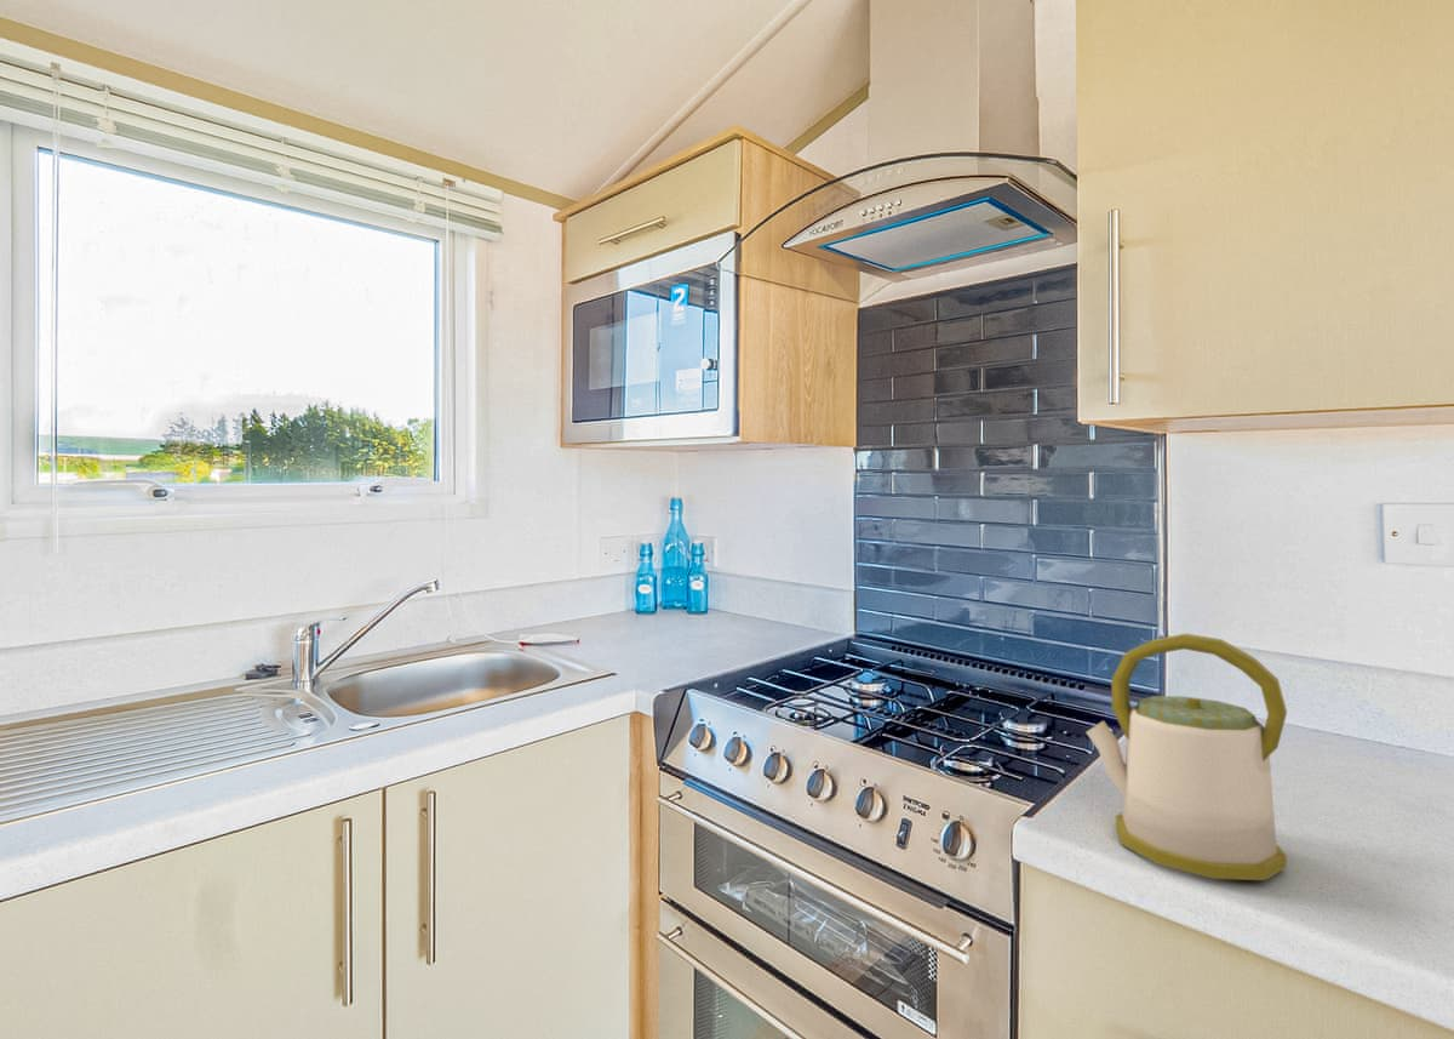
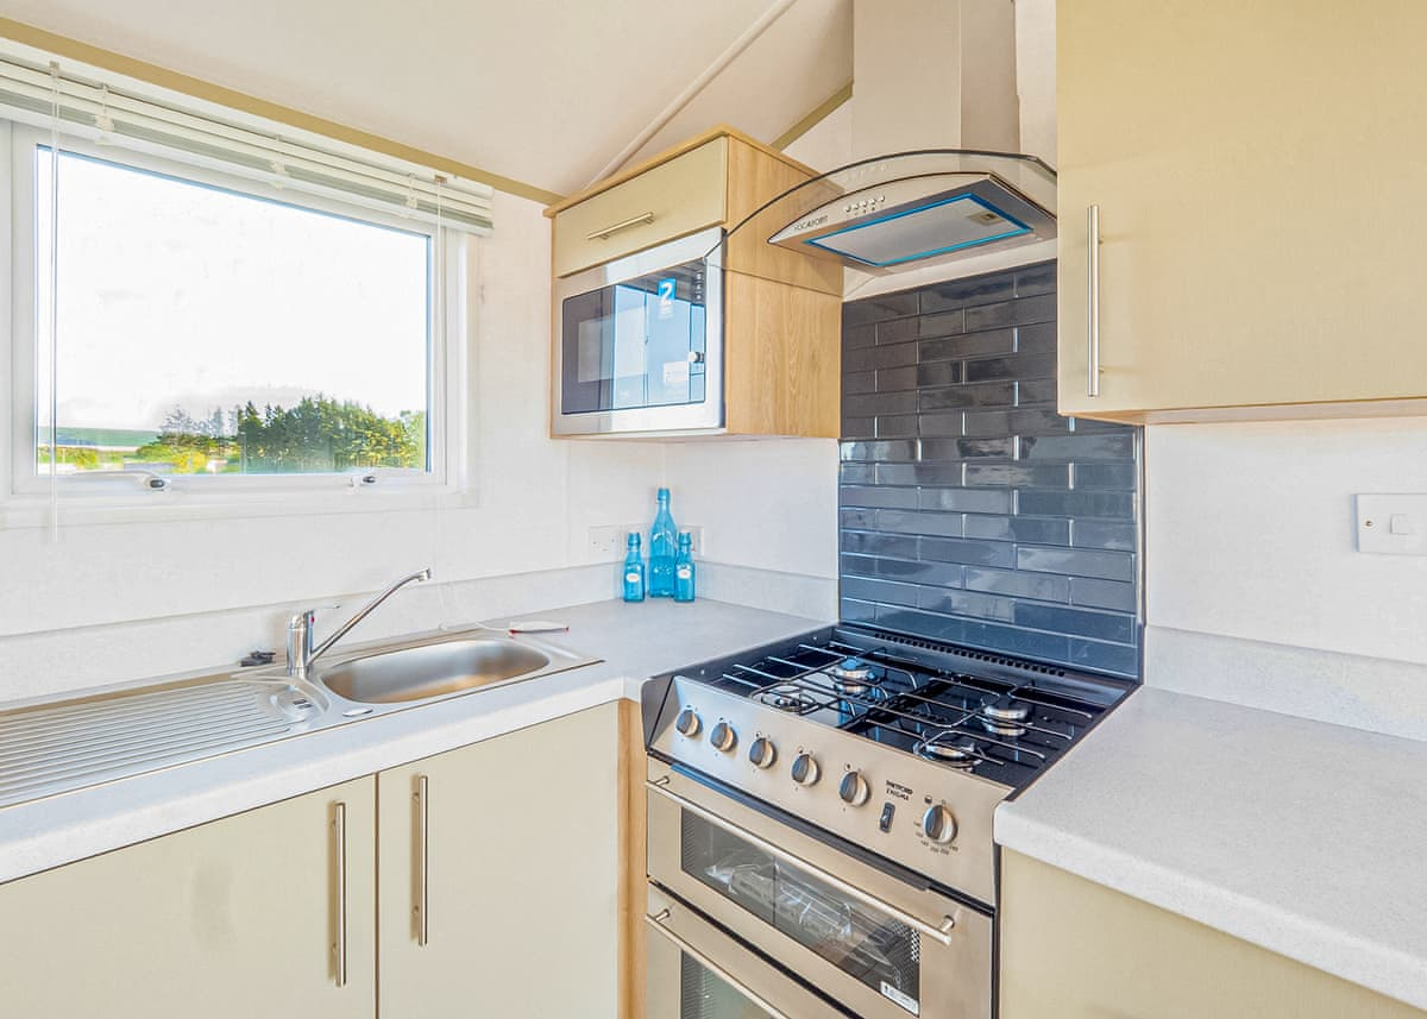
- kettle [1084,633,1288,881]
